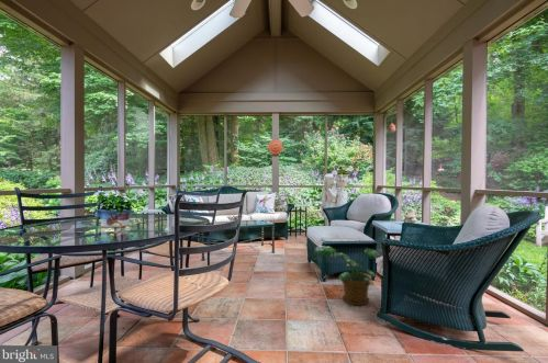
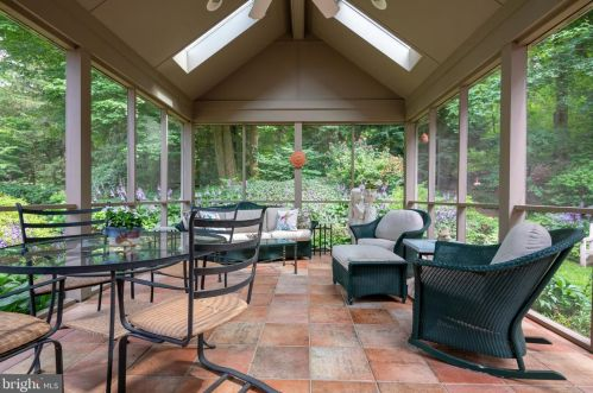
- potted plant [312,246,380,306]
